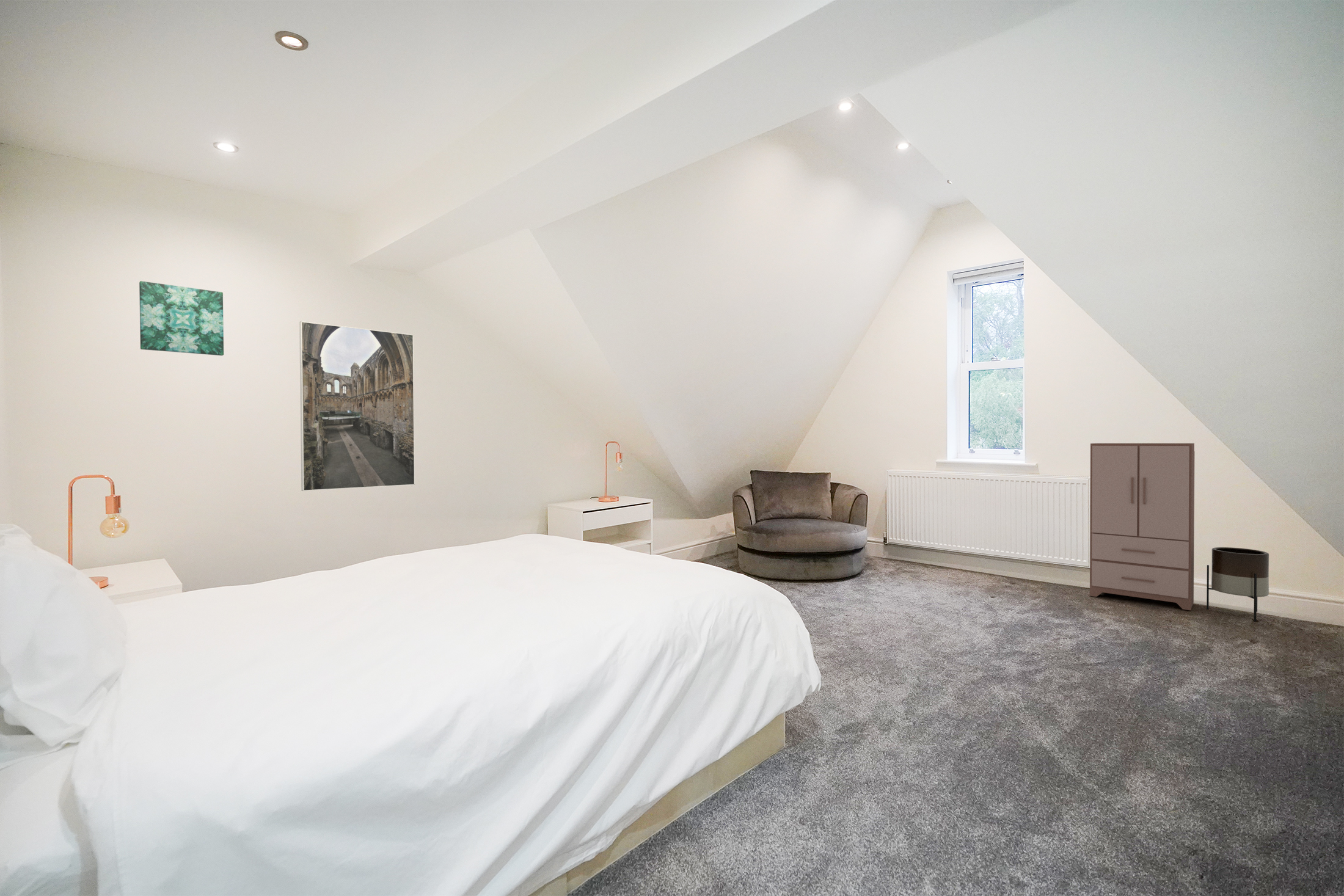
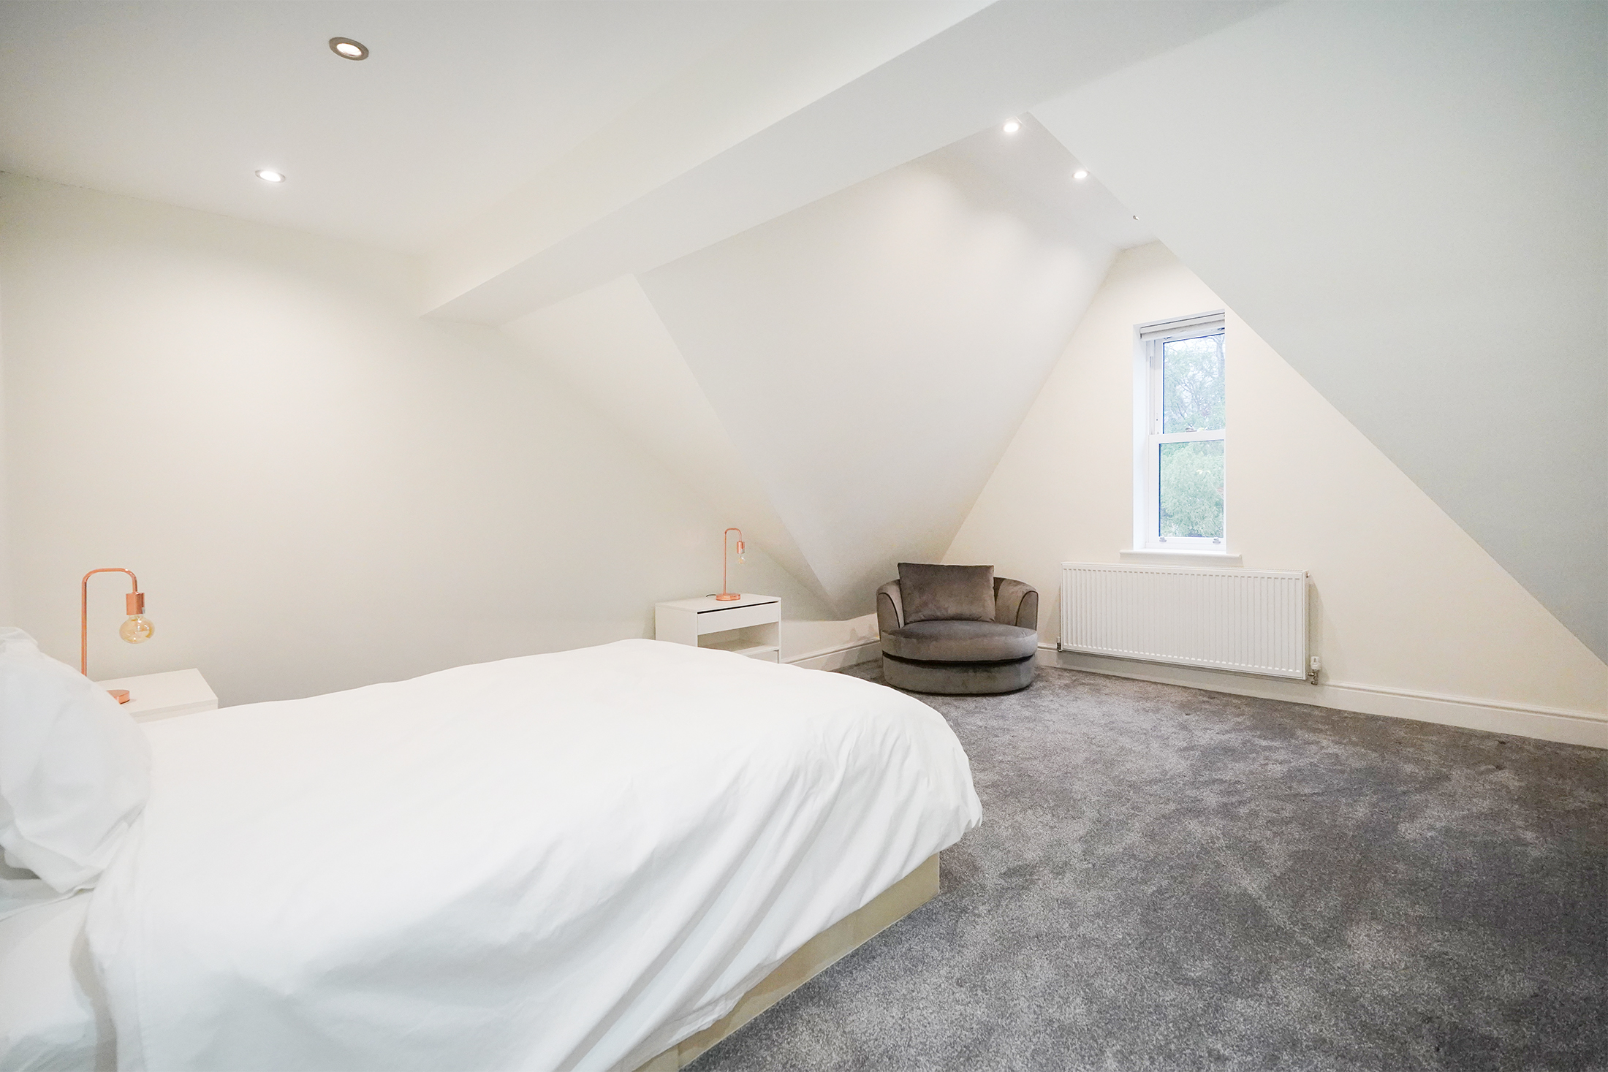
- wall art [139,280,224,356]
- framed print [299,321,415,492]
- planter [1206,547,1269,622]
- cabinet [1089,443,1195,611]
